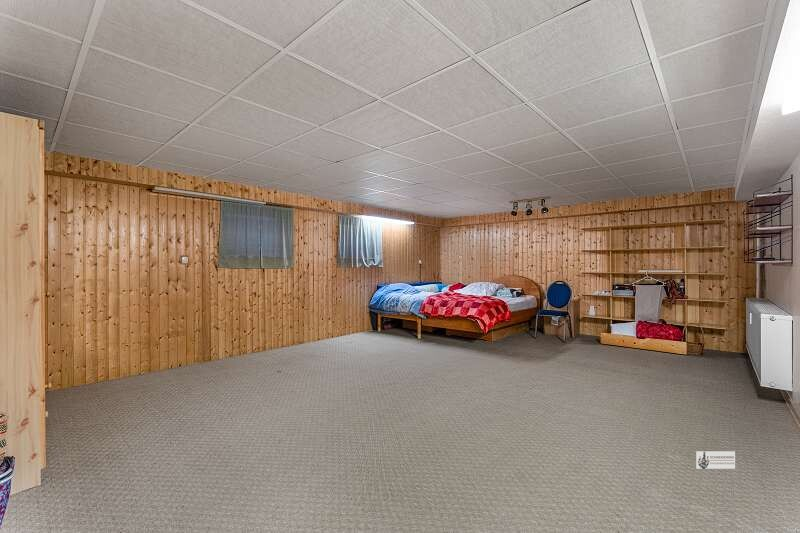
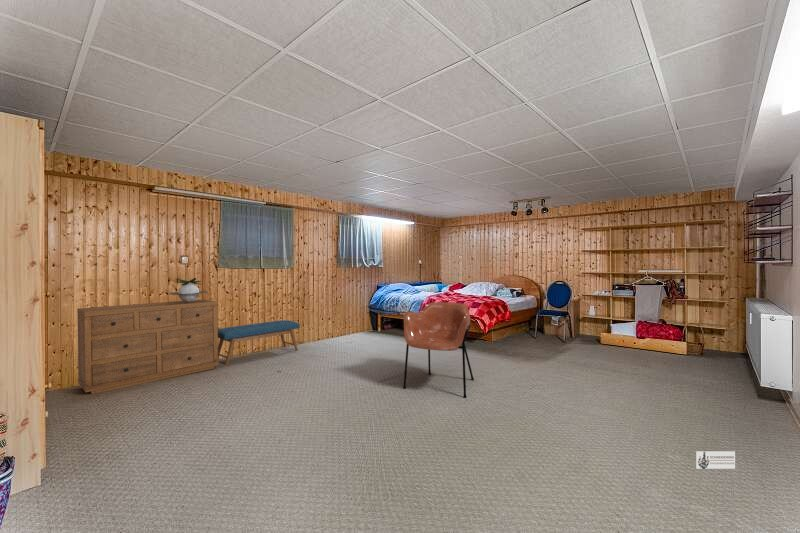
+ armchair [402,301,475,399]
+ dresser [76,298,219,395]
+ bench [218,319,301,366]
+ potted plant [168,277,209,302]
